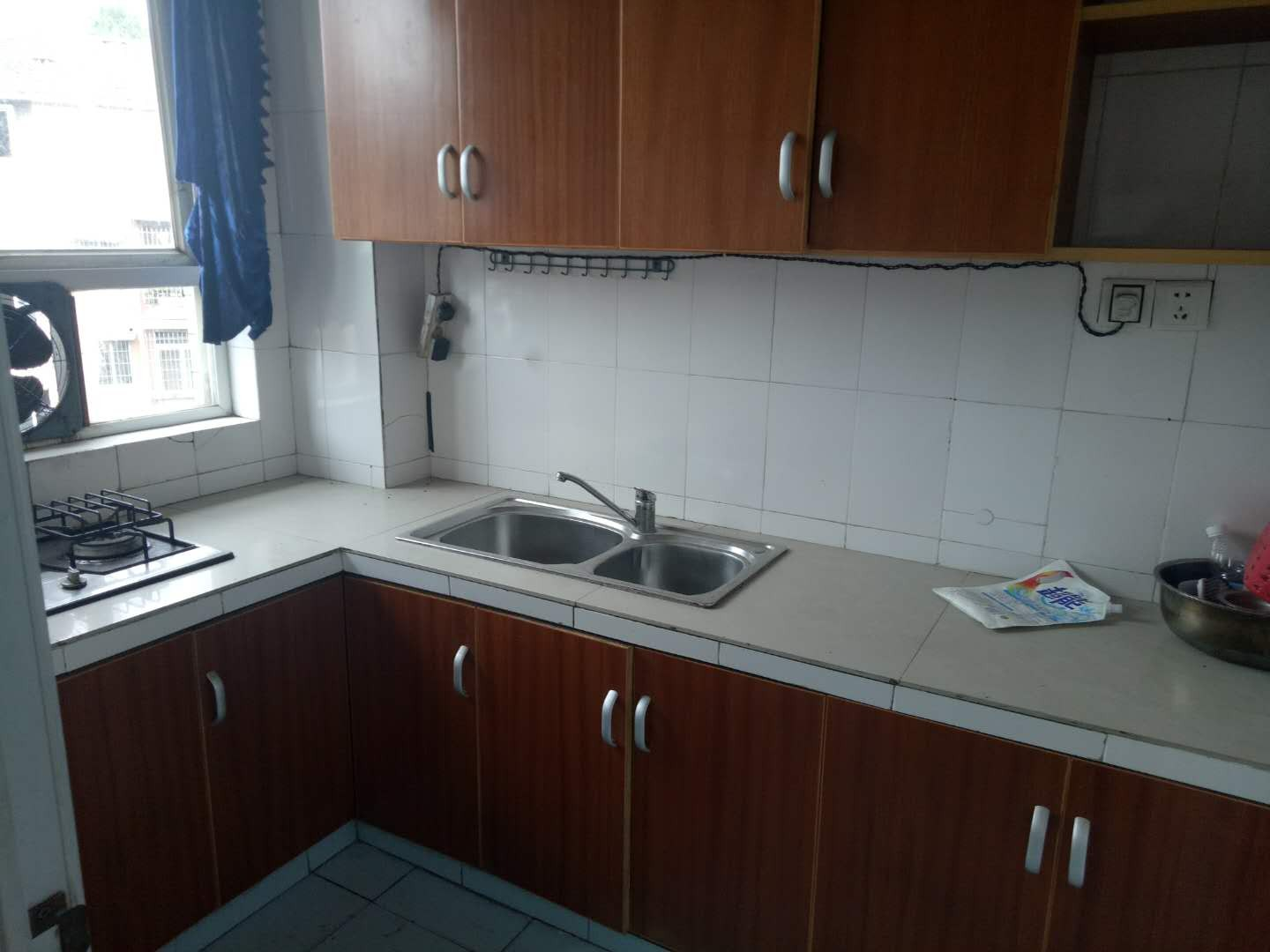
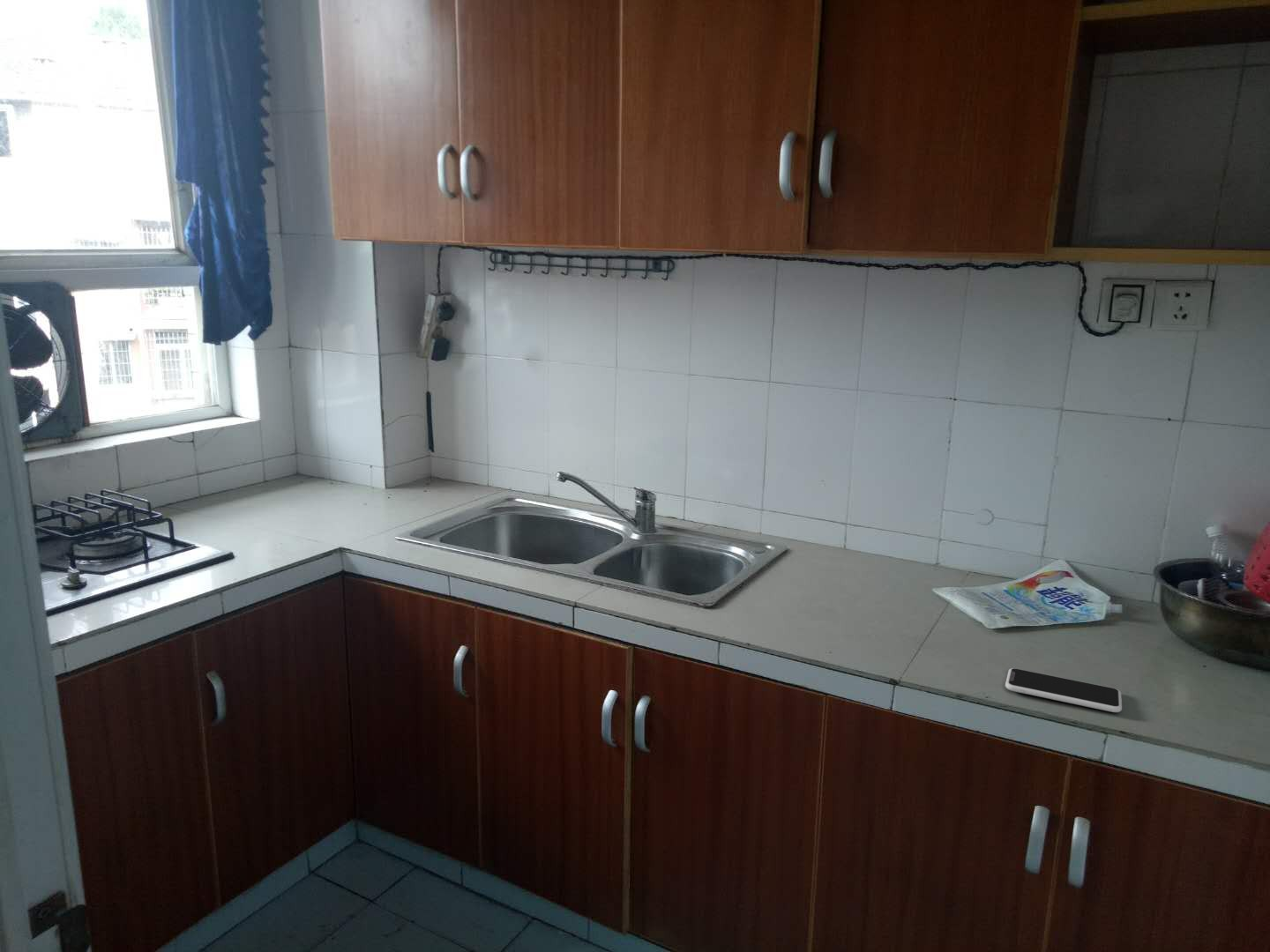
+ smartphone [1005,667,1123,713]
